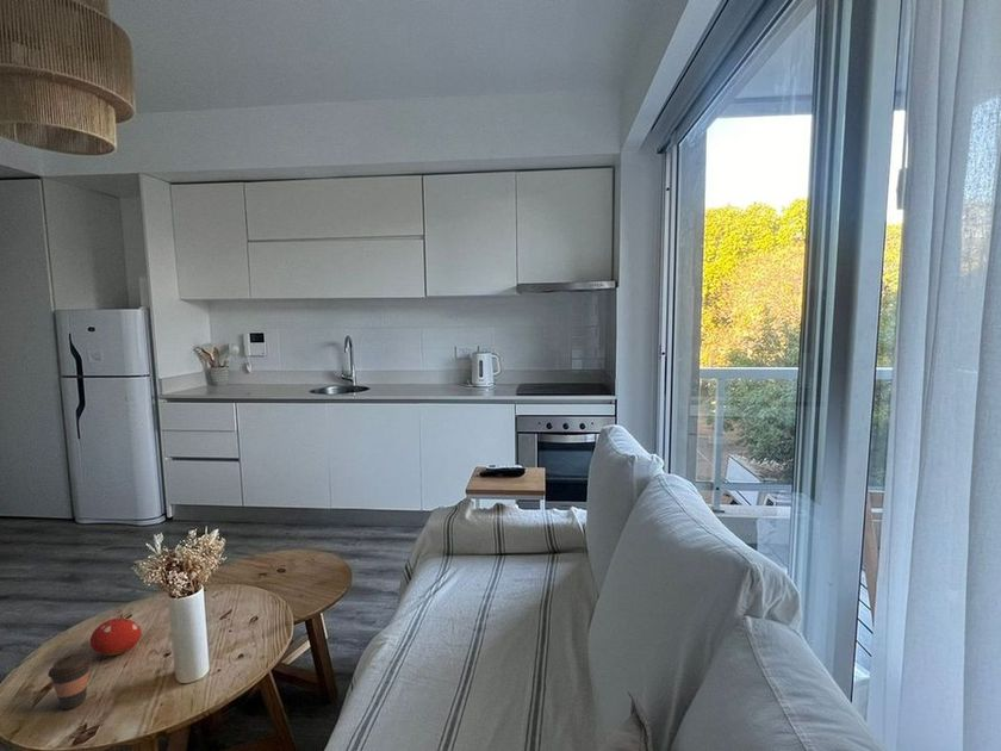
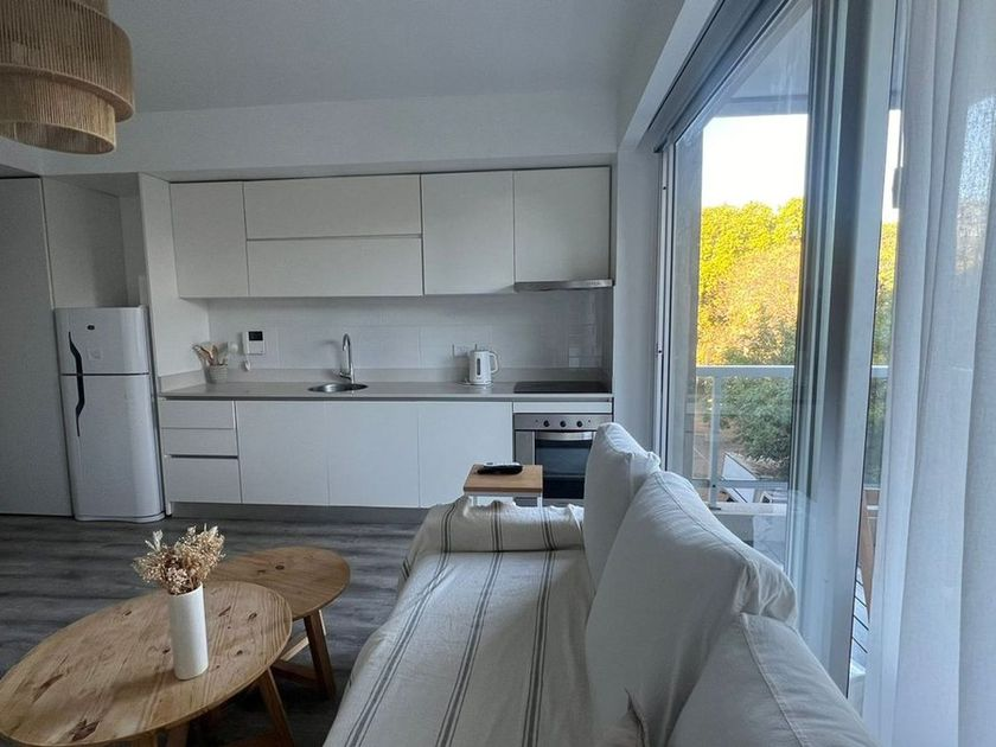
- fruit [89,613,143,657]
- coffee cup [46,652,93,710]
